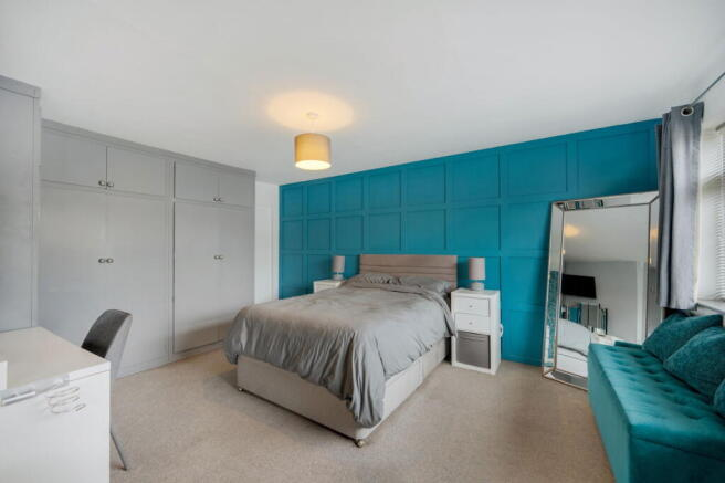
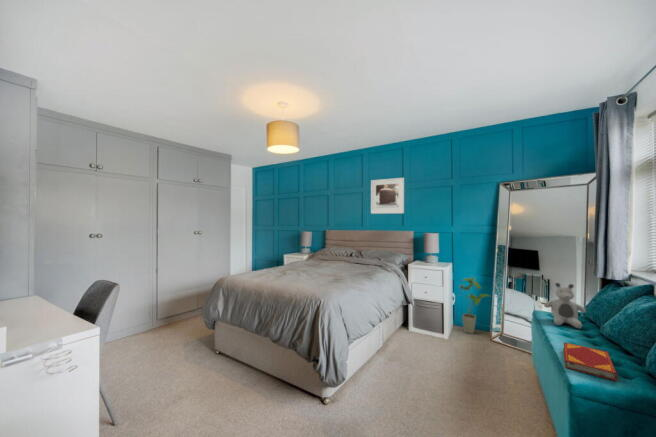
+ teddy bear [543,282,587,329]
+ house plant [457,276,492,335]
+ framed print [370,177,405,215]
+ hardback book [563,341,619,382]
